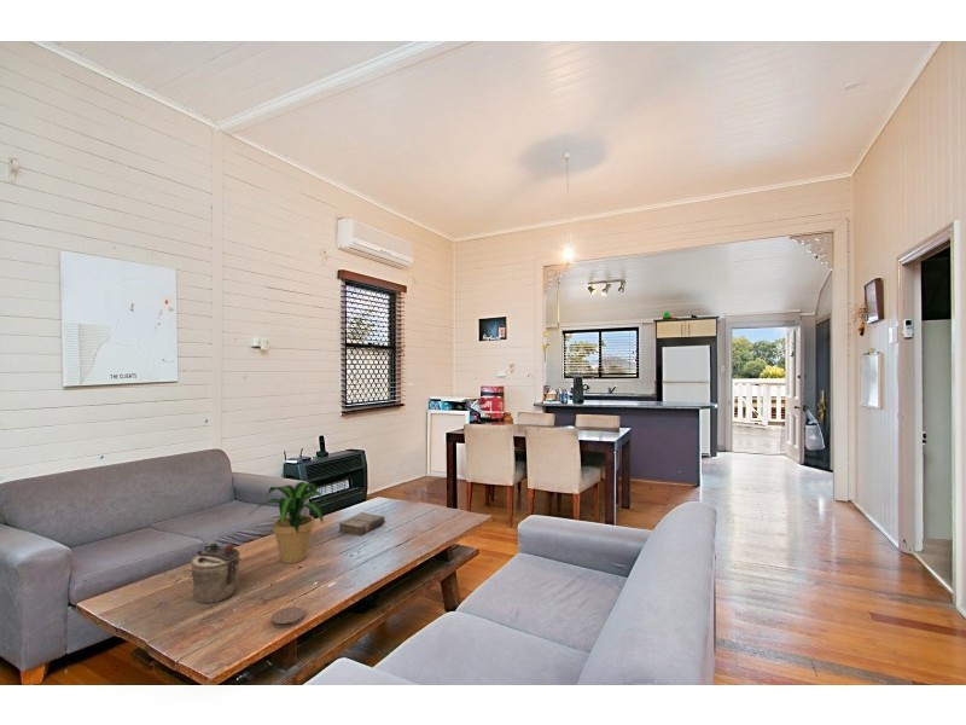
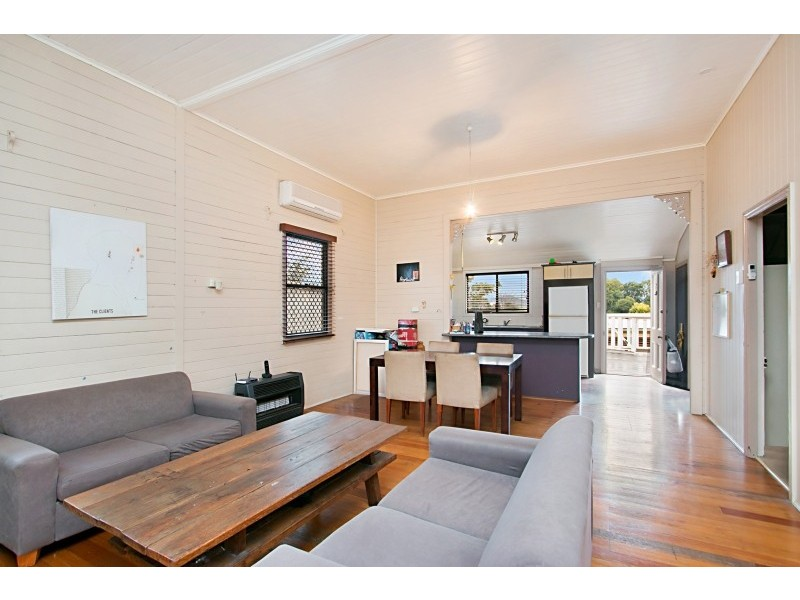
- teapot [190,541,243,604]
- coaster [270,605,305,628]
- potted plant [246,481,326,564]
- book [337,511,386,538]
